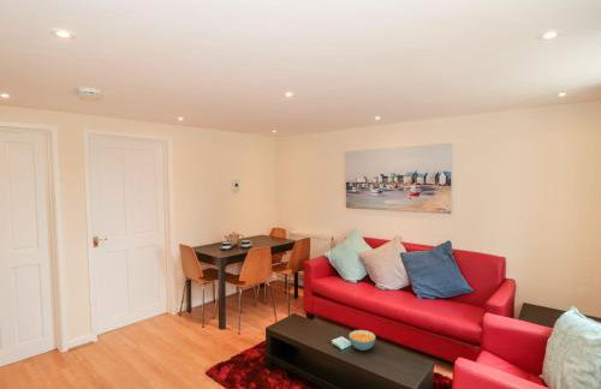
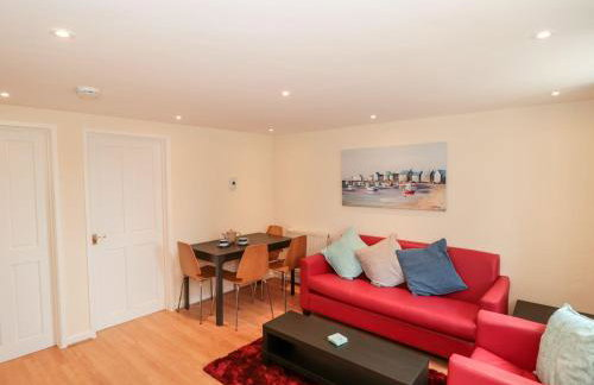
- cereal bowl [347,329,376,352]
